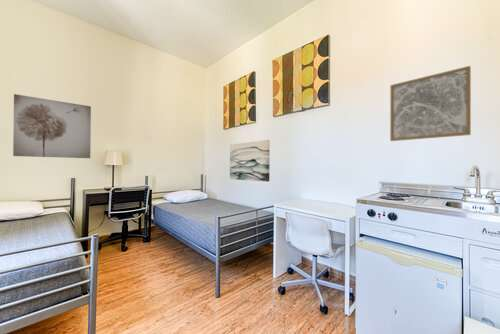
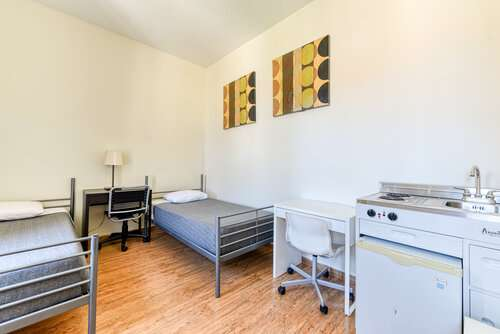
- wall art [229,139,271,183]
- wall art [12,93,92,159]
- wall art [389,65,472,142]
